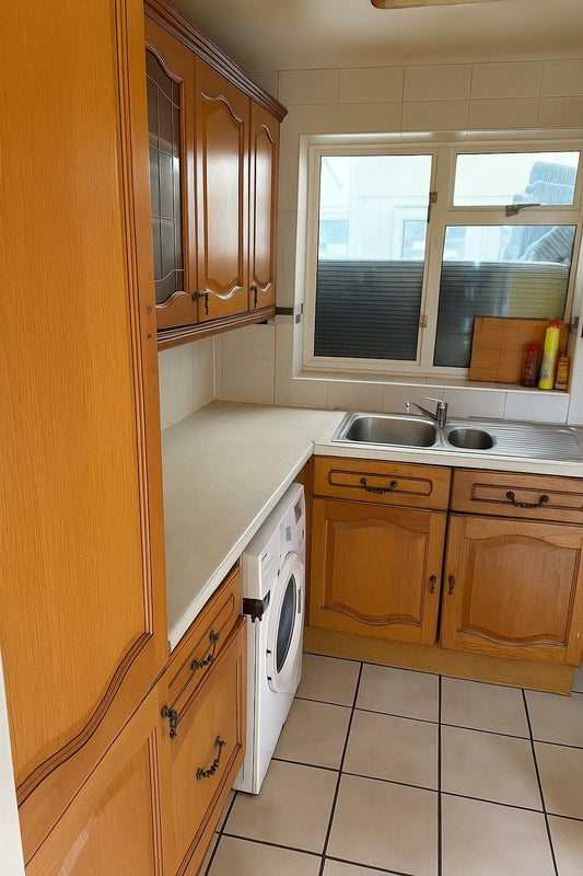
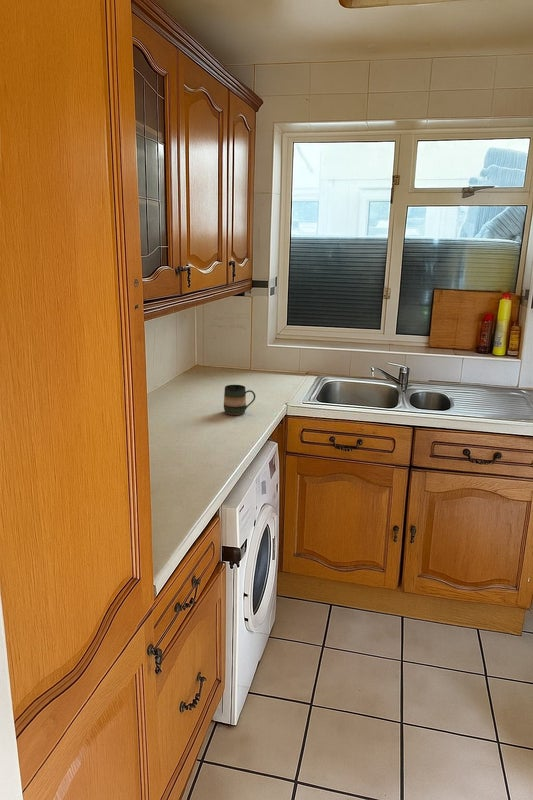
+ mug [223,384,256,416]
